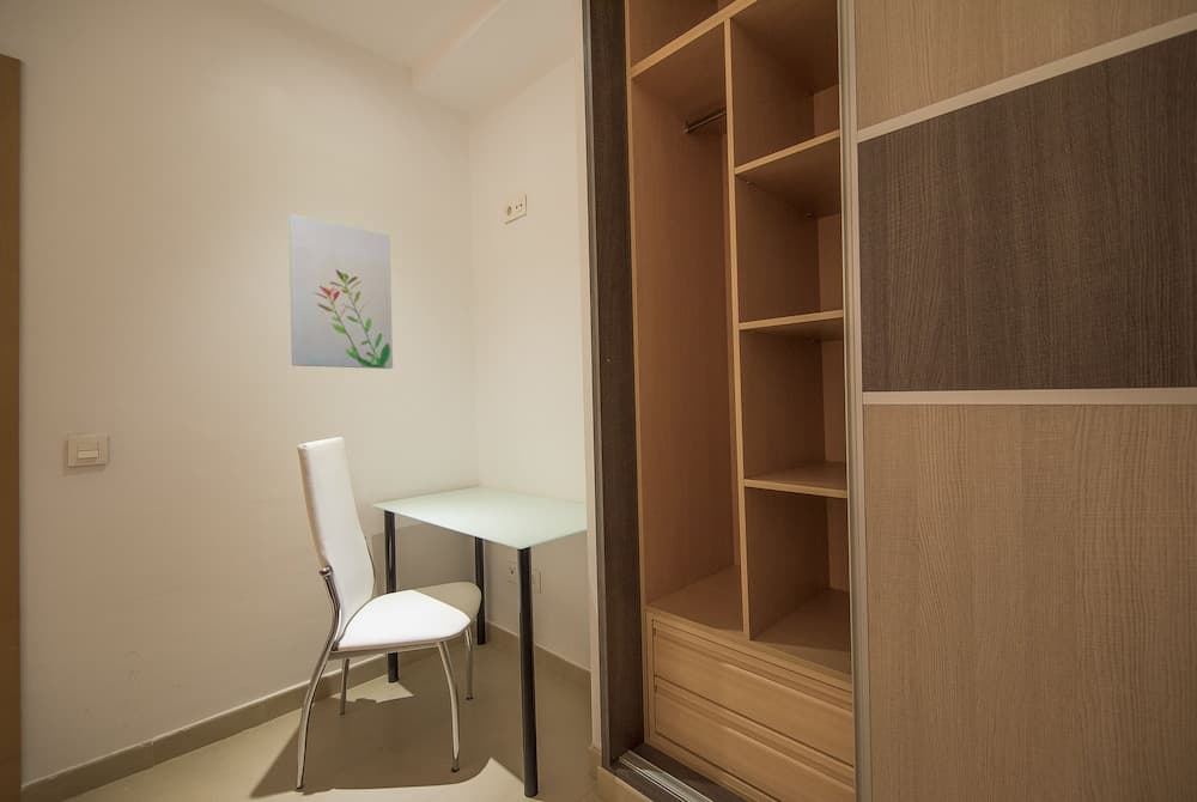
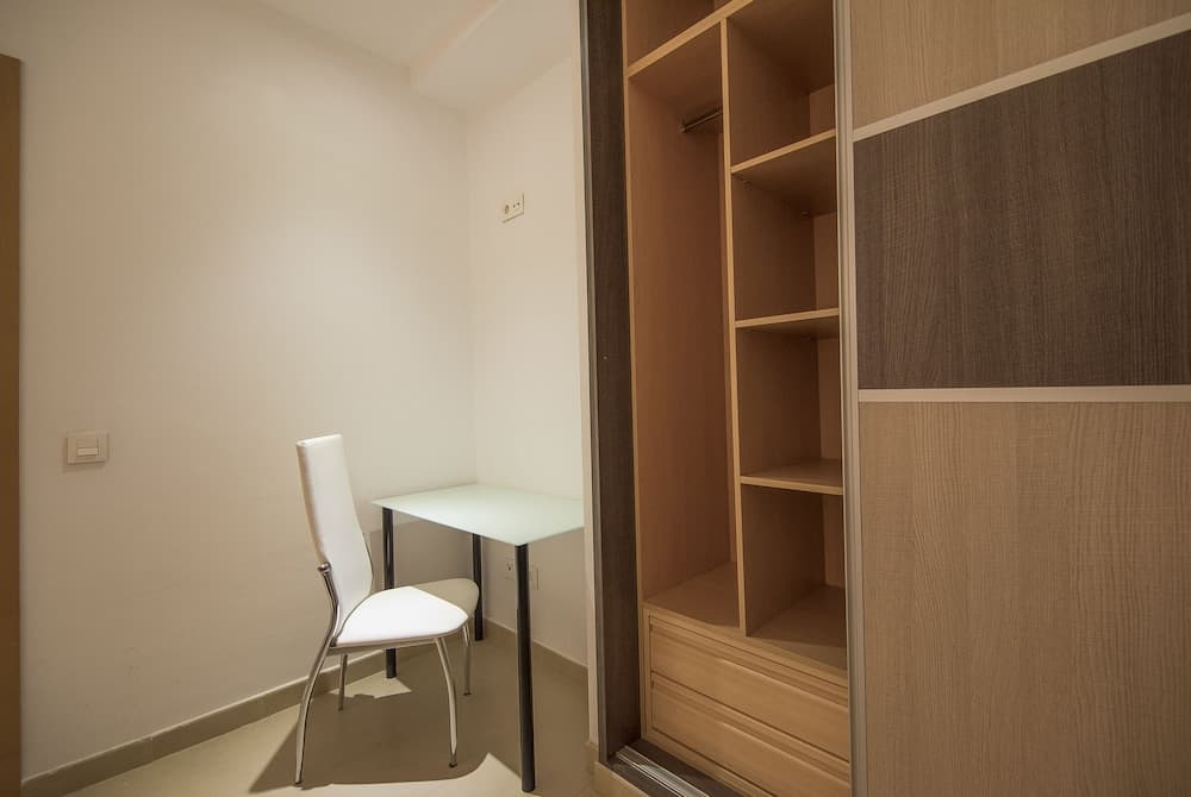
- wall art [287,212,394,370]
